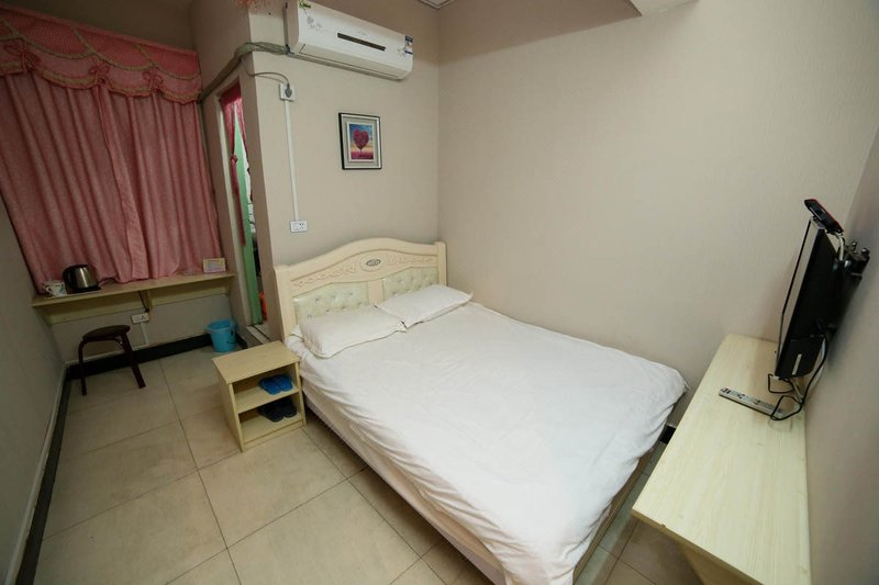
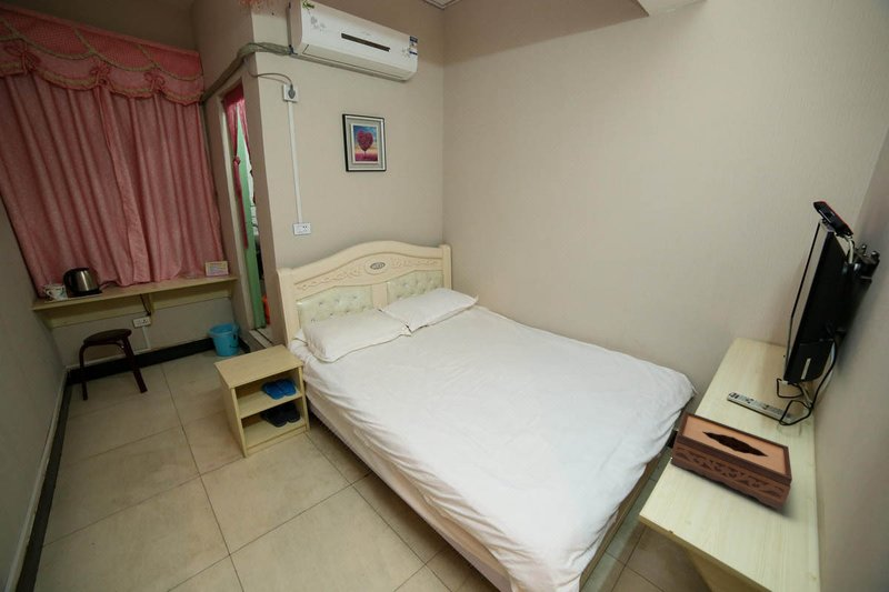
+ tissue box [669,410,793,511]
